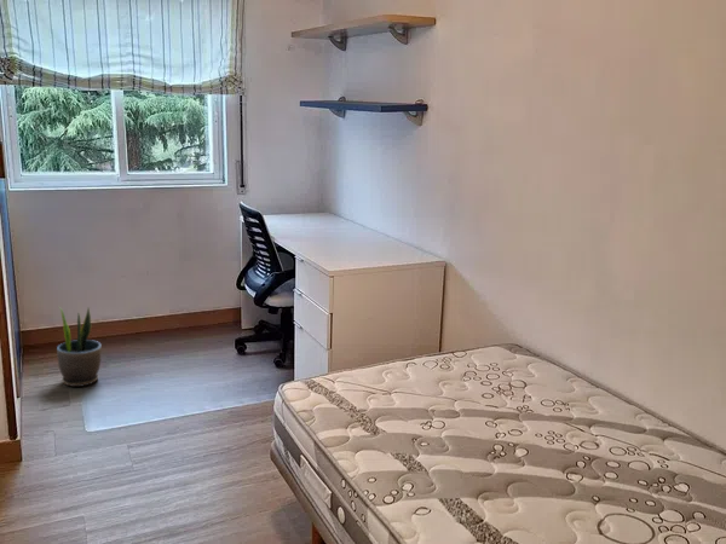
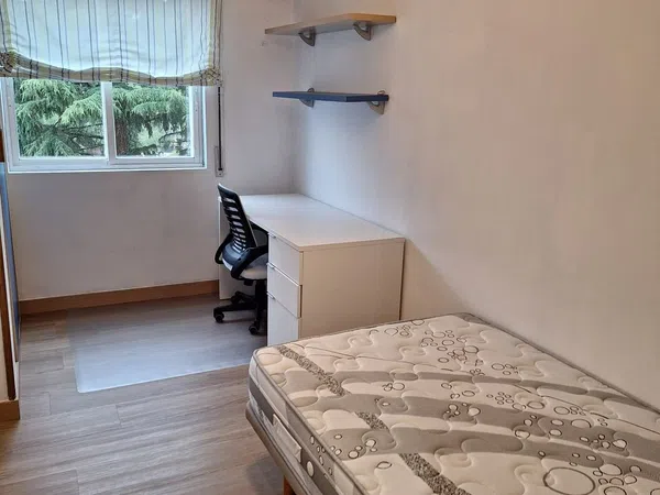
- potted plant [56,305,103,388]
